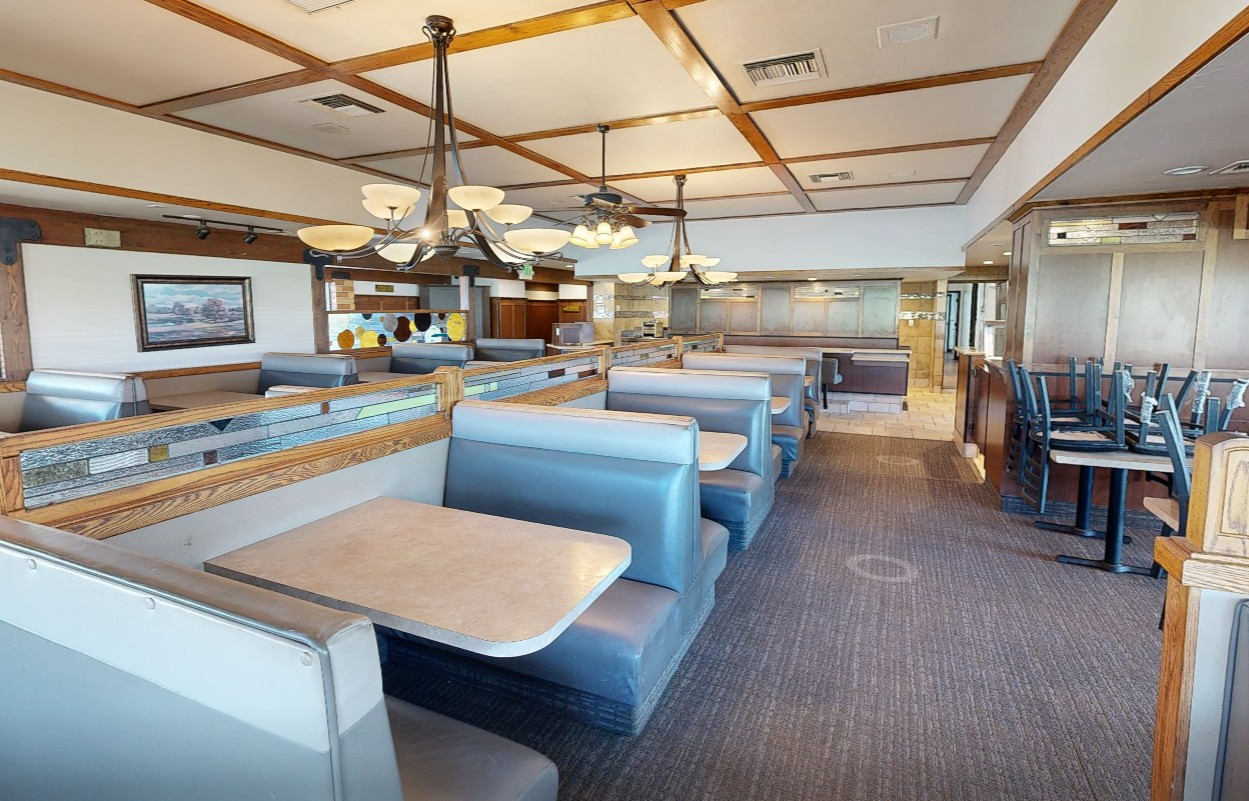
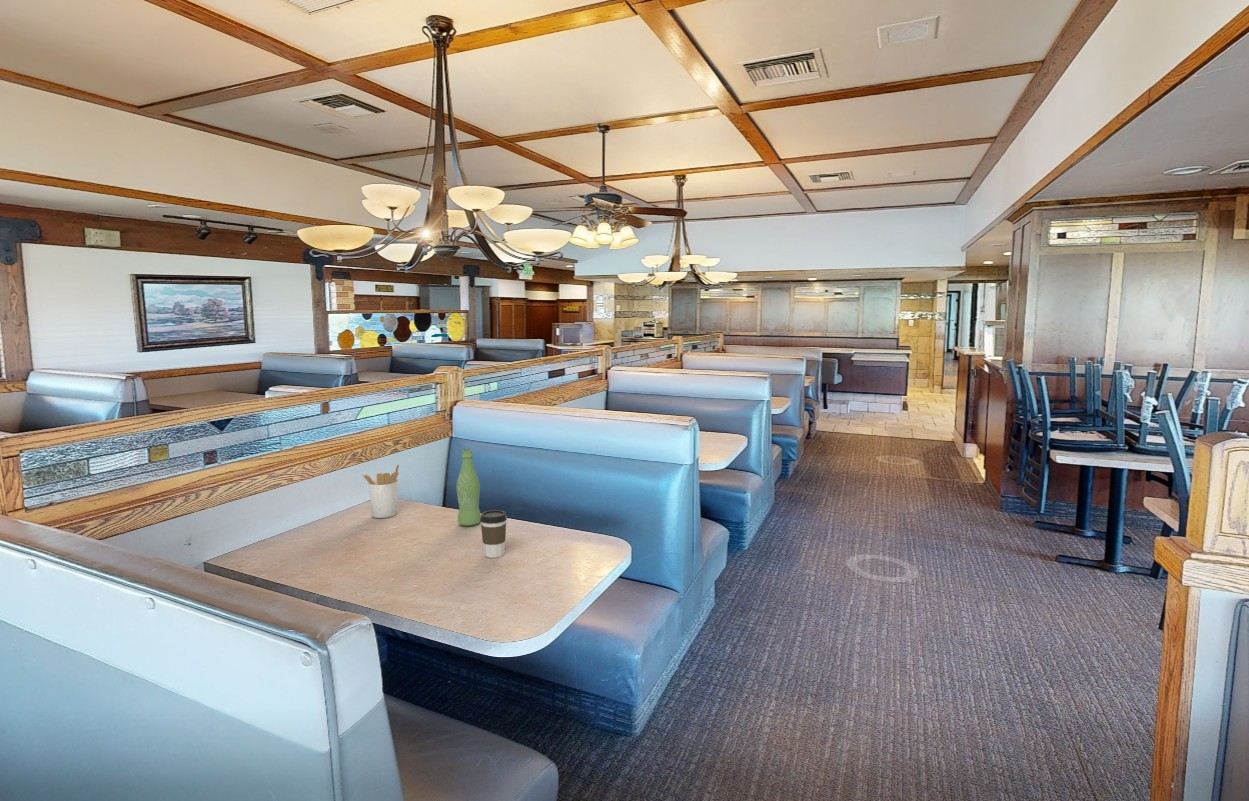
+ coffee cup [480,509,508,559]
+ utensil holder [362,463,400,519]
+ bottle [456,448,481,527]
